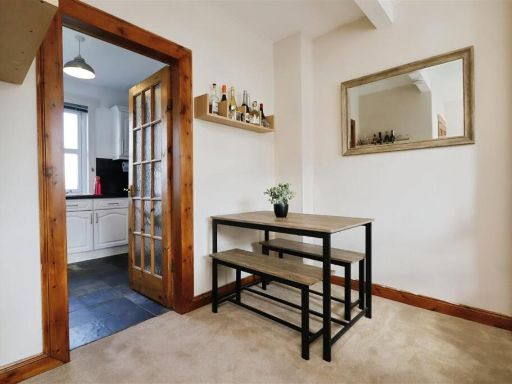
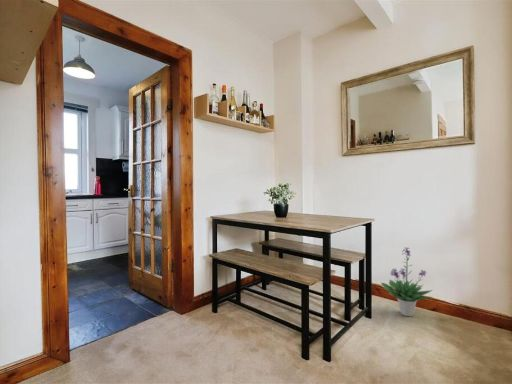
+ potted plant [380,246,433,317]
